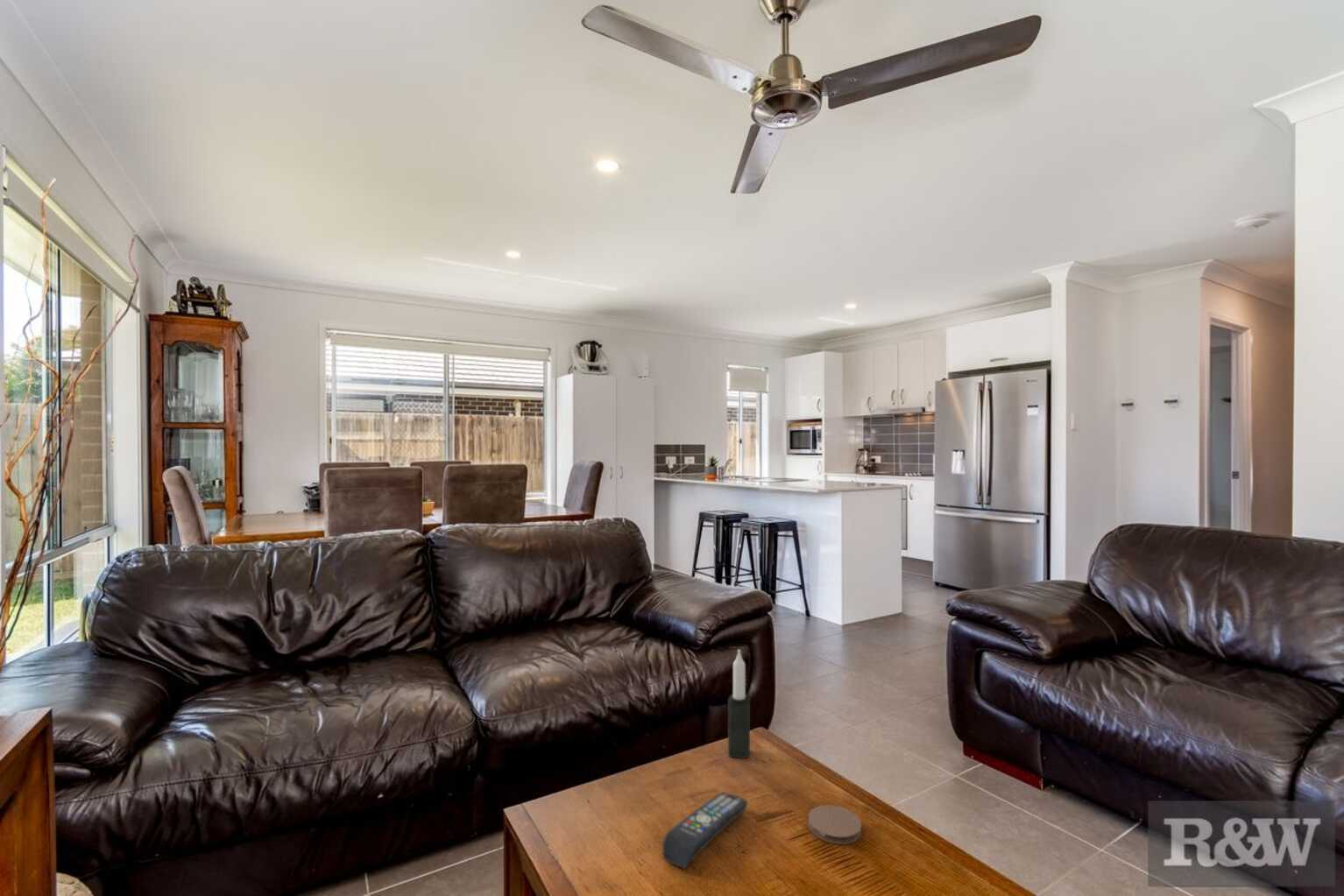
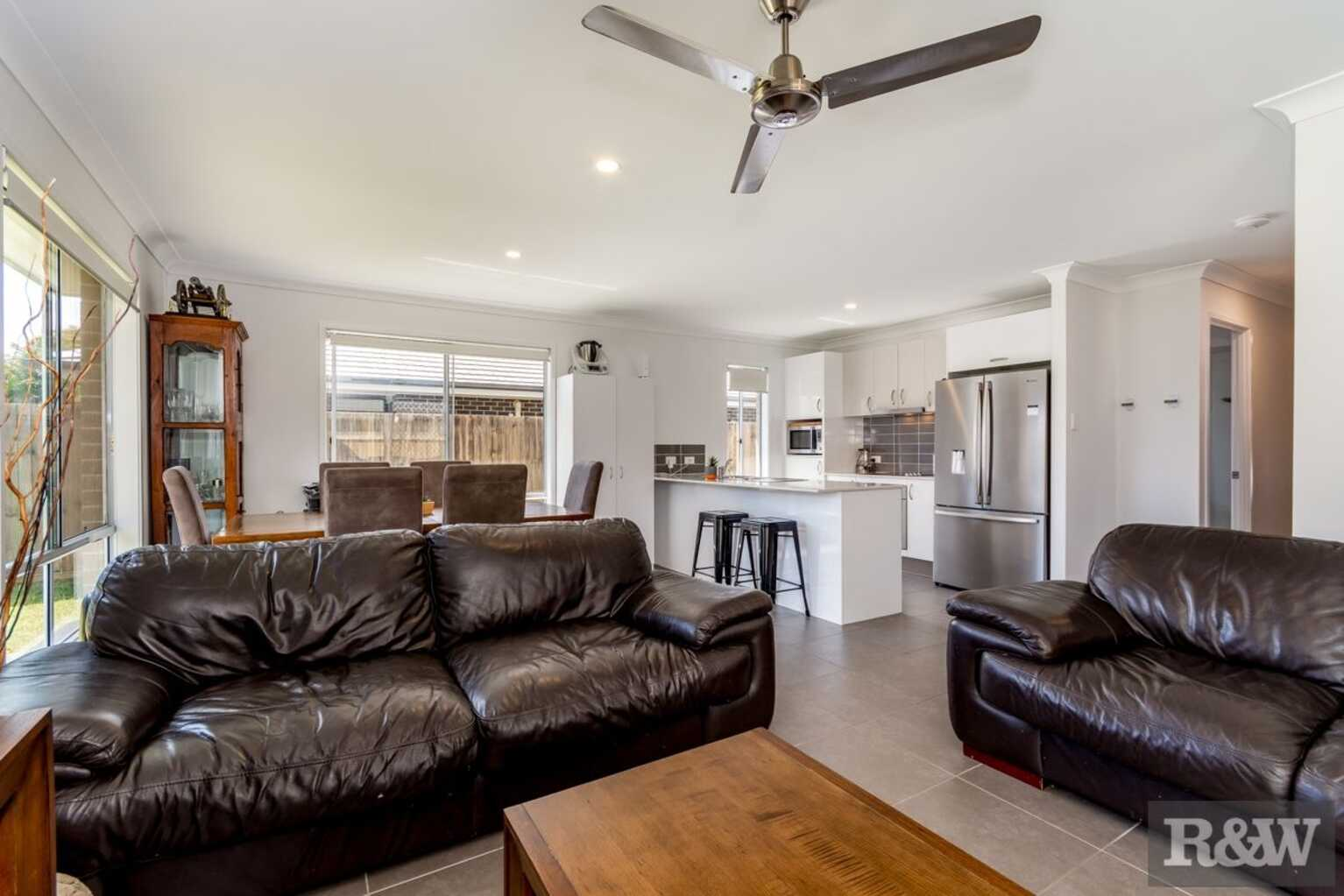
- candle [727,648,751,759]
- coaster [807,804,862,845]
- remote control [661,791,748,870]
